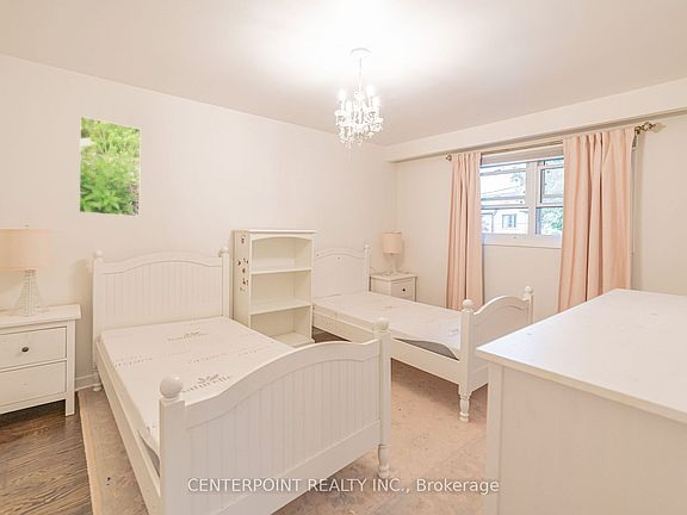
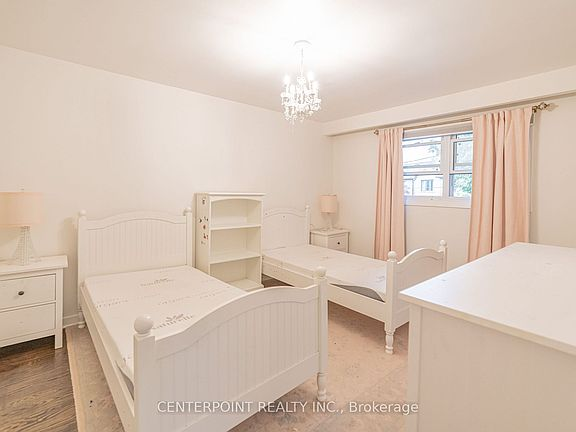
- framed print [78,114,142,218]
